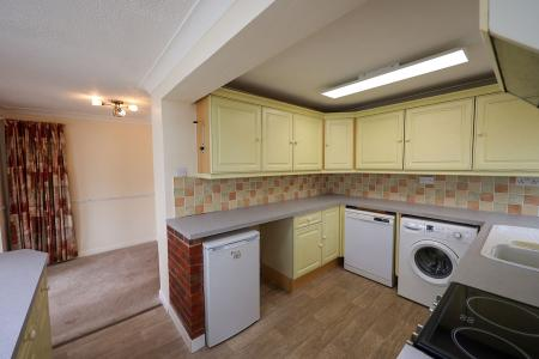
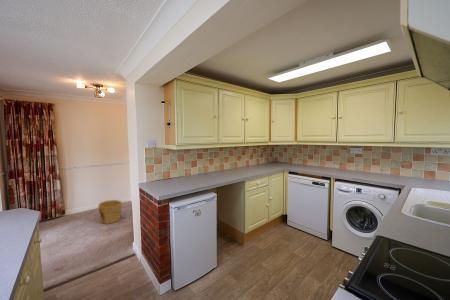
+ bucket [97,199,123,225]
